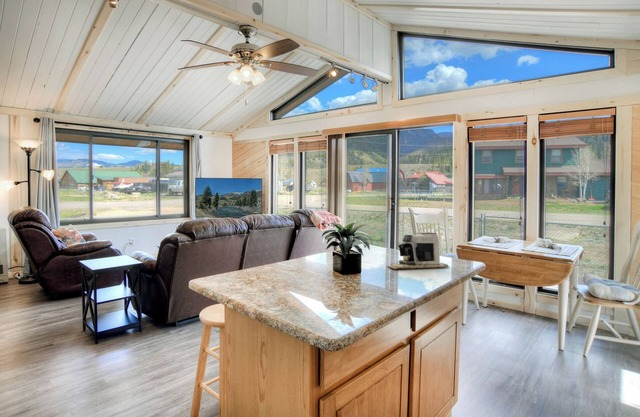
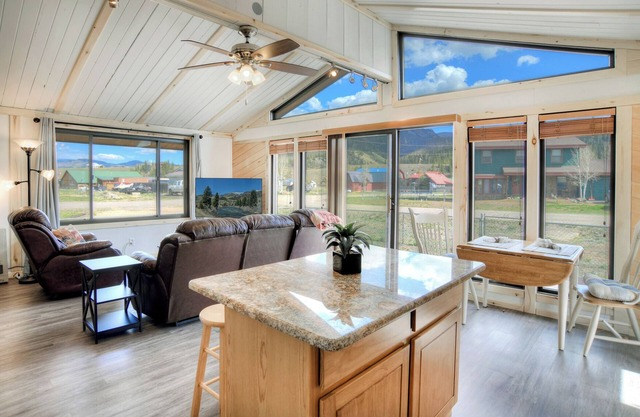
- coffee maker [387,232,450,270]
